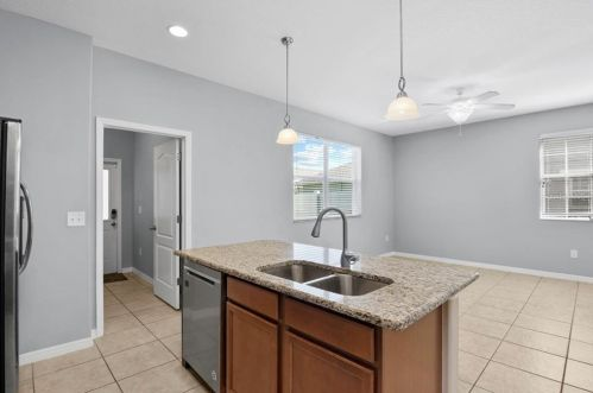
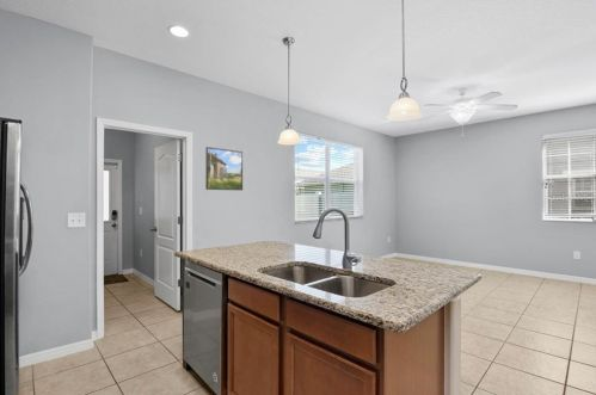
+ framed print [204,146,244,191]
